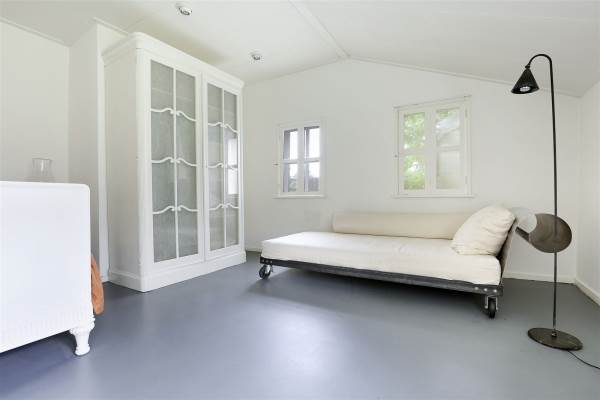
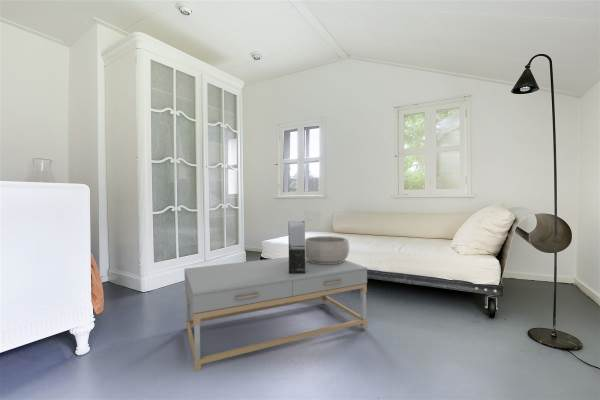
+ decorative bowl [305,235,350,264]
+ vase [287,220,306,274]
+ coffee table [184,256,368,373]
